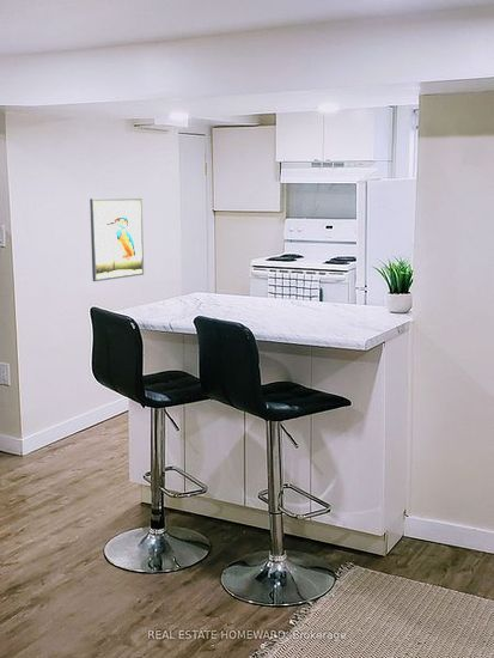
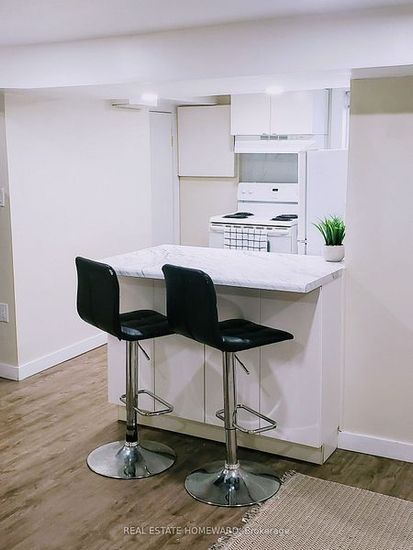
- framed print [89,197,145,282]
